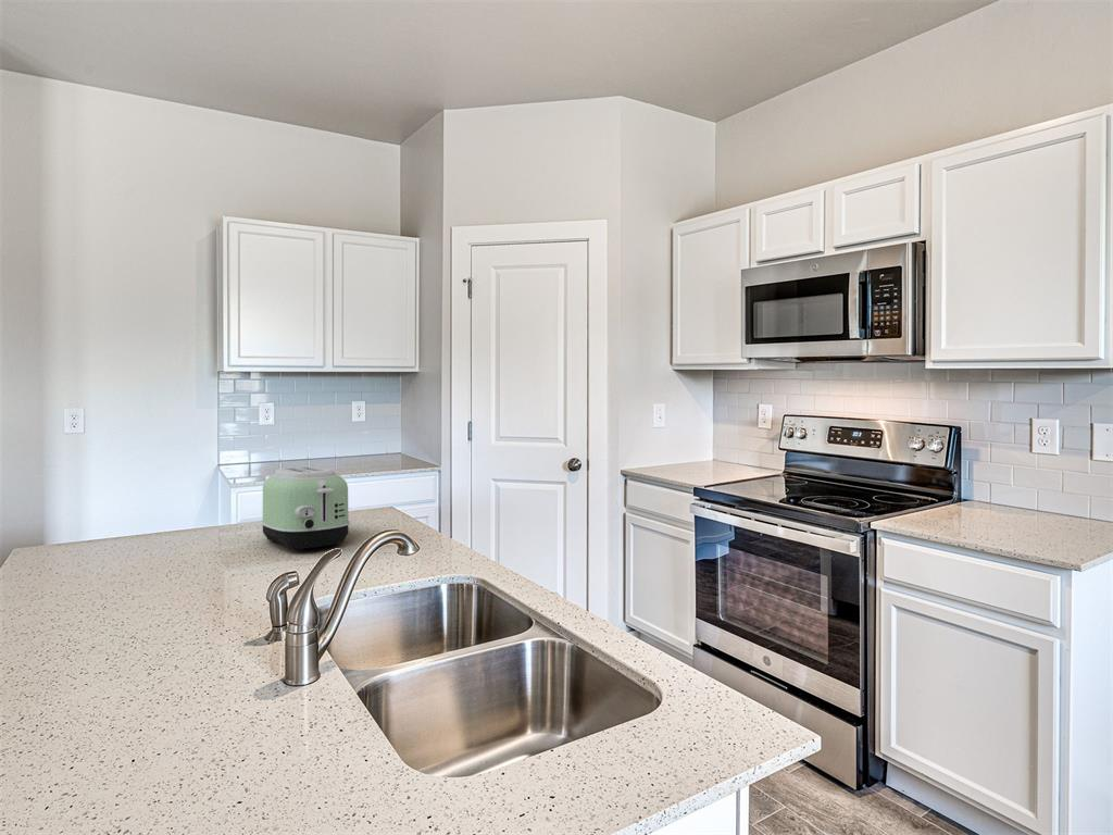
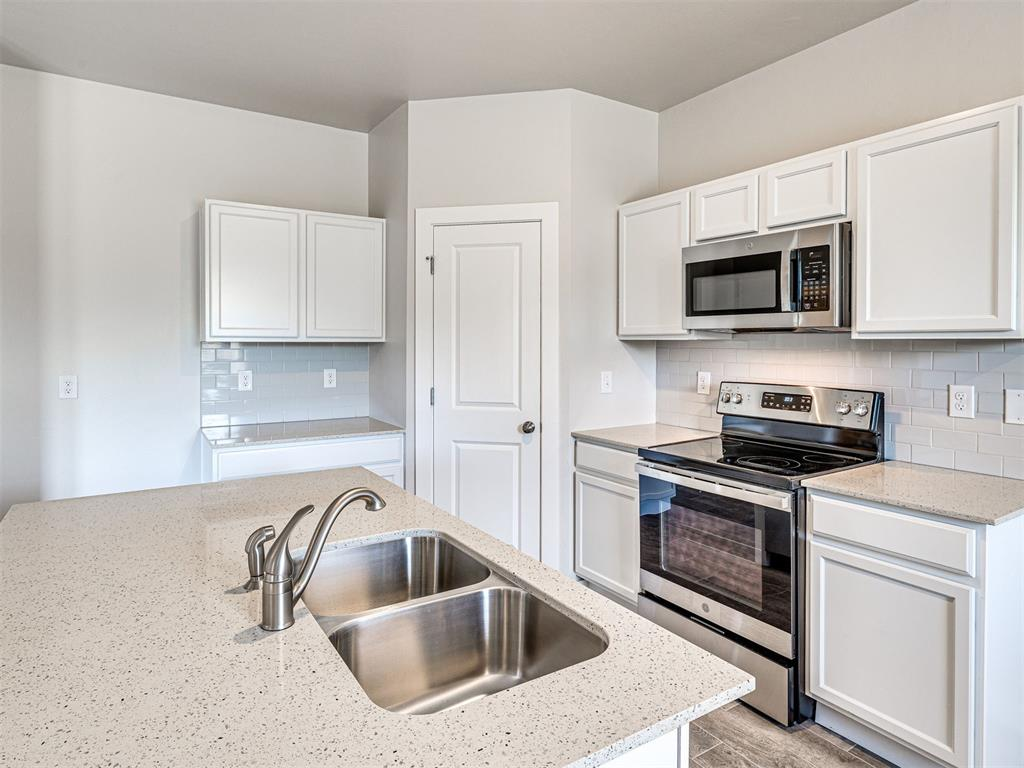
- toaster [260,465,351,551]
